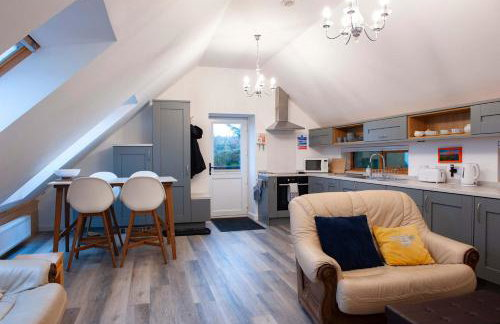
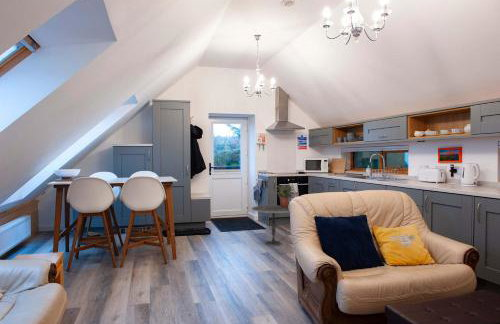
+ side table [251,204,290,247]
+ potted plant [274,183,296,208]
